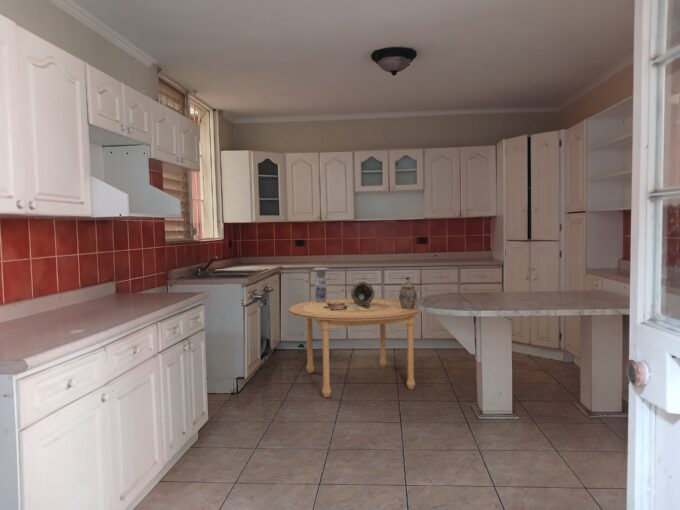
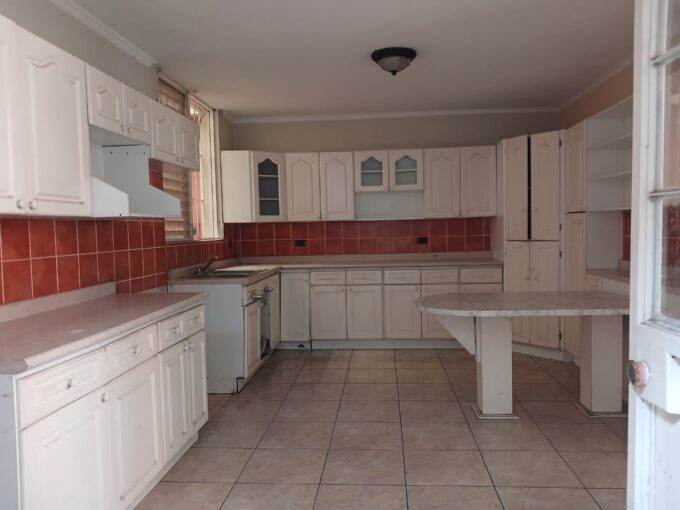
- dining table [288,297,423,398]
- decorative jar [398,276,418,309]
- vase [312,267,330,303]
- decorative bowl [350,281,376,305]
